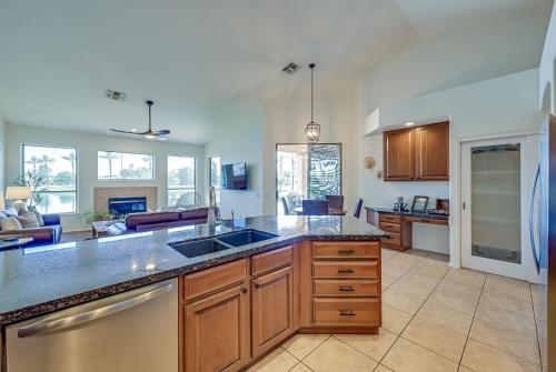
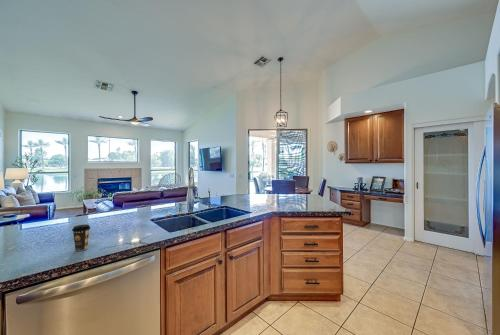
+ coffee cup [71,224,91,252]
